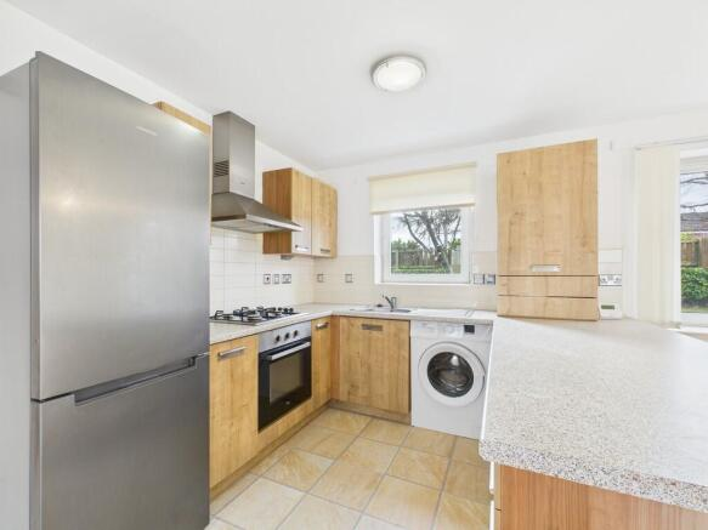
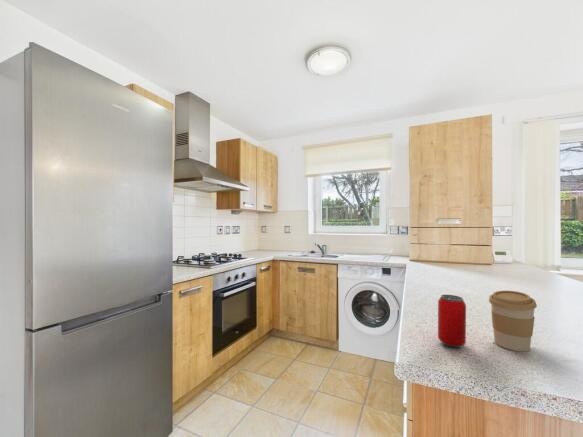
+ coffee cup [488,290,538,352]
+ can [437,294,467,349]
